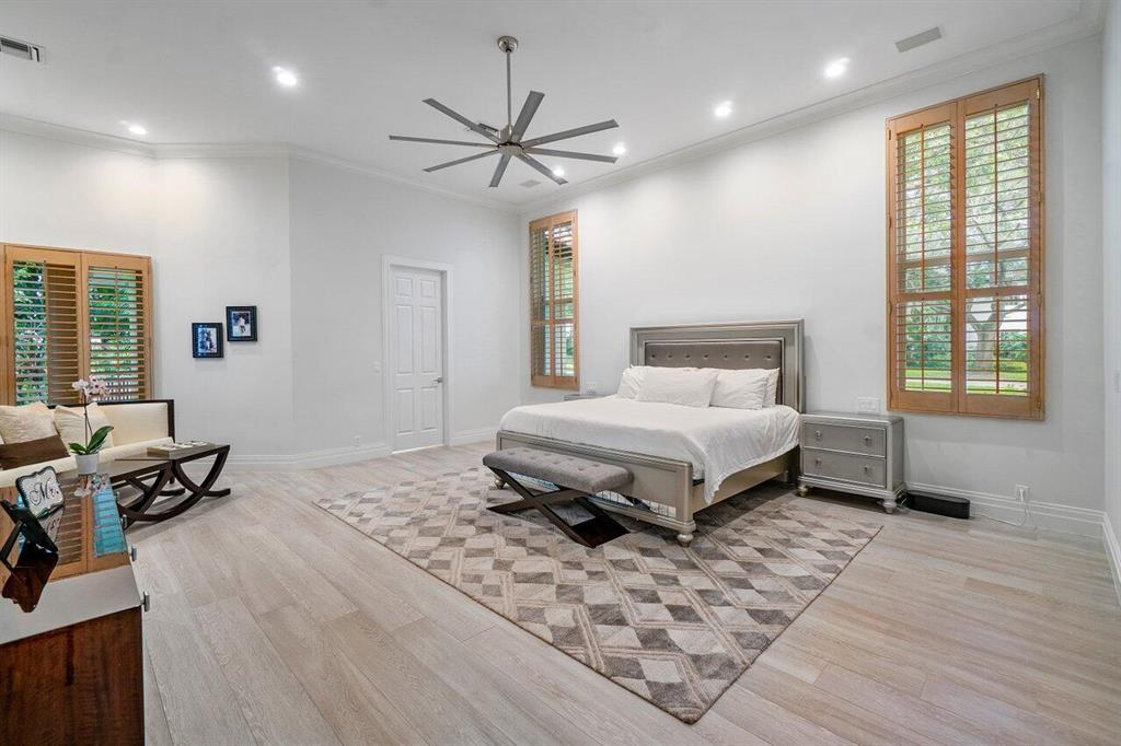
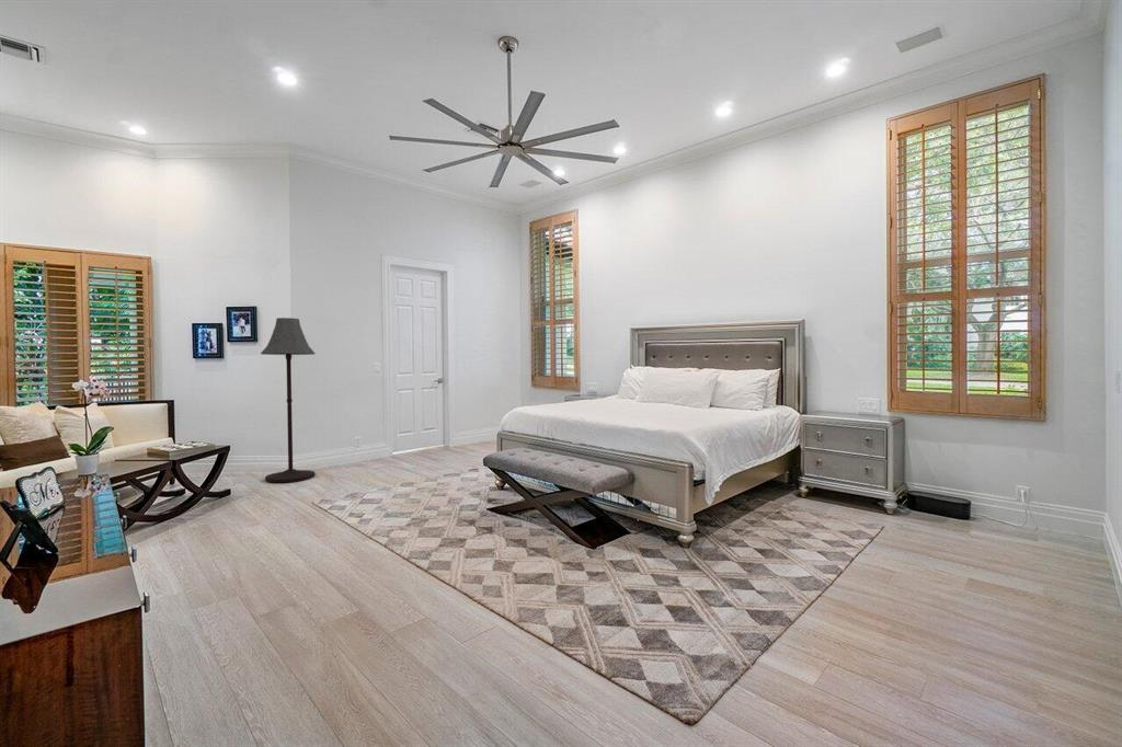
+ floor lamp [260,317,317,483]
